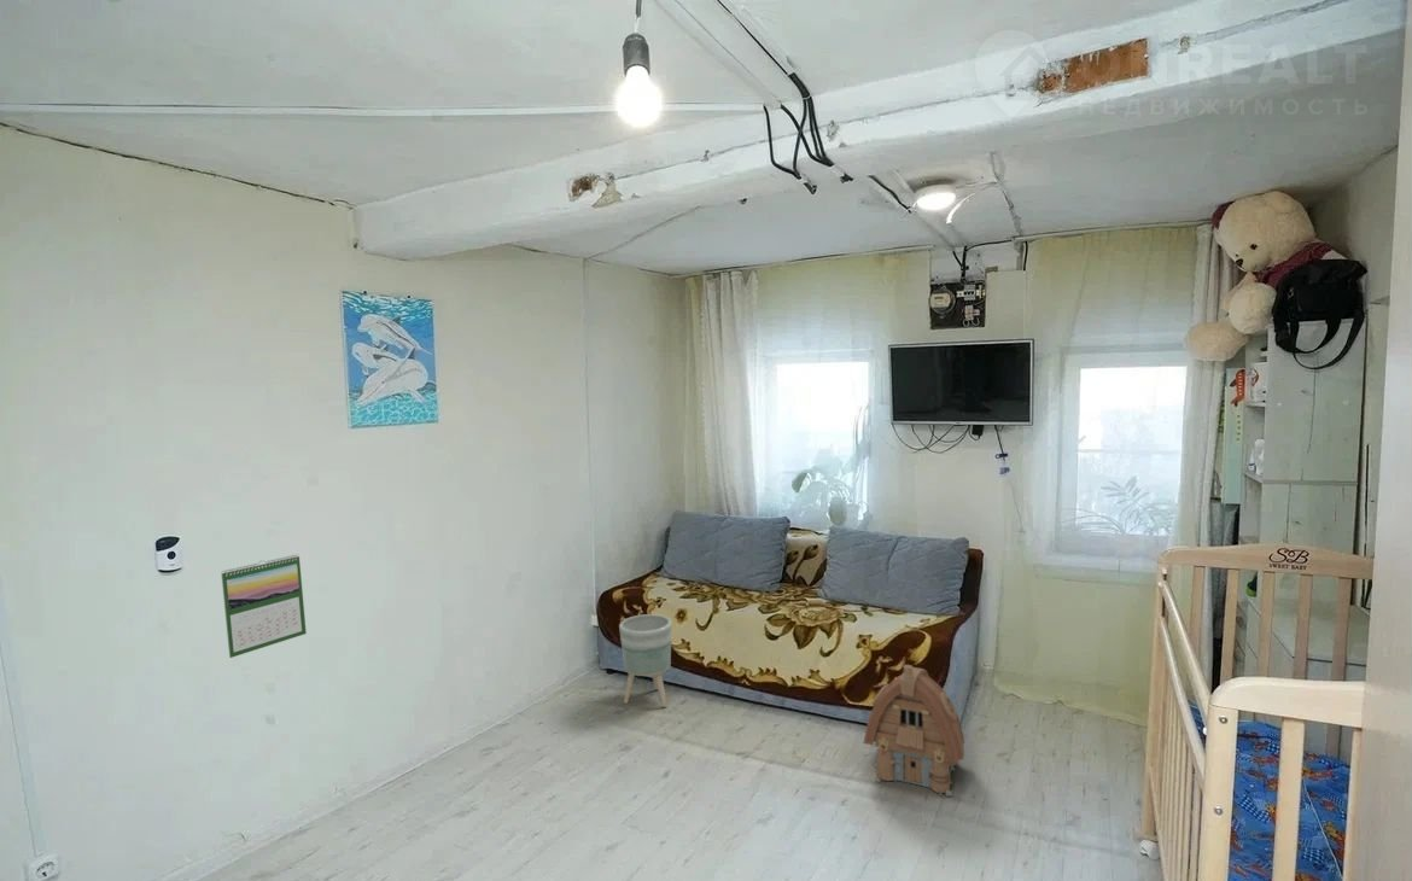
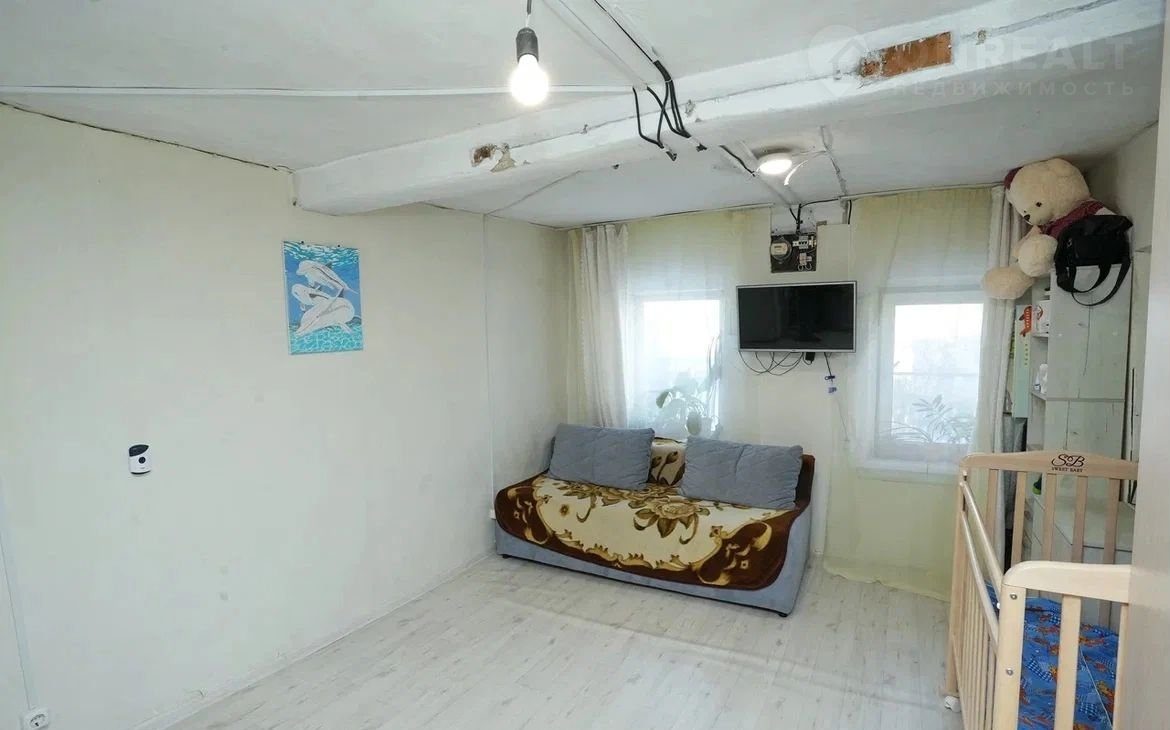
- toy house [863,664,965,798]
- calendar [221,554,308,659]
- planter [618,613,673,708]
